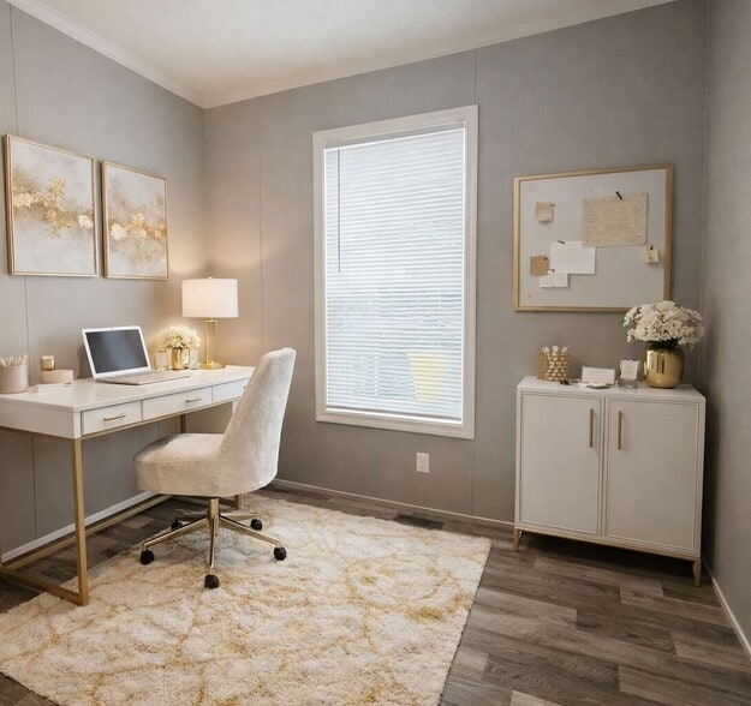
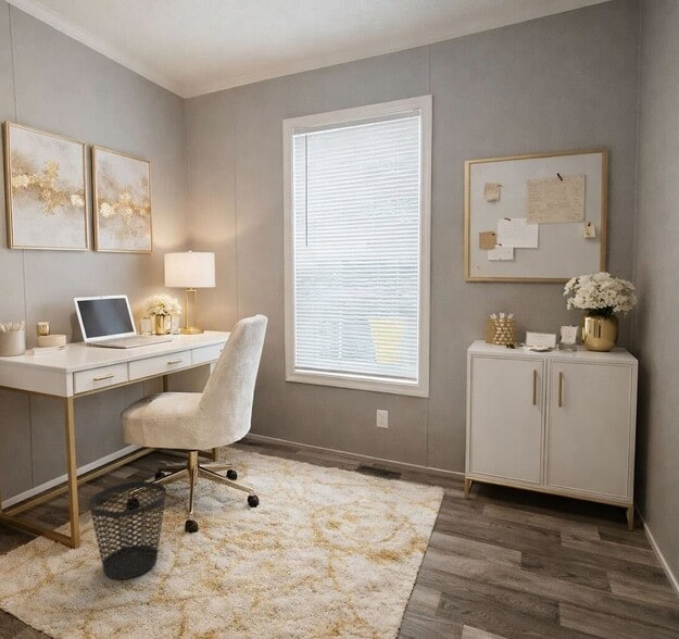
+ wastebasket [88,480,167,580]
